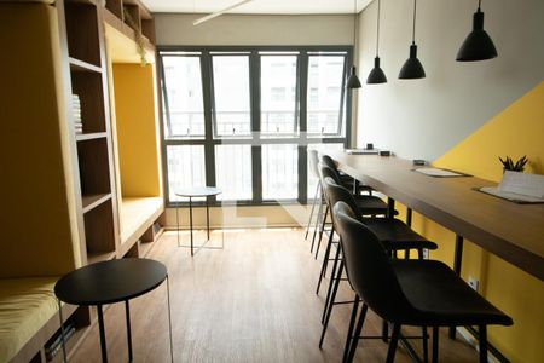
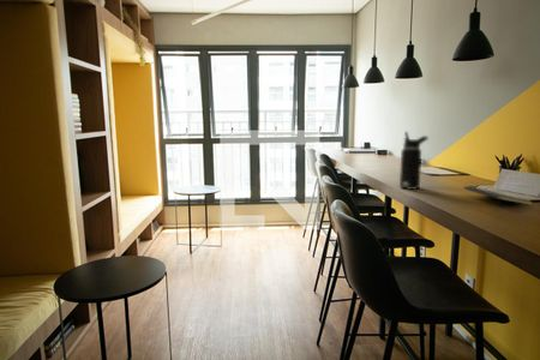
+ water bottle [398,131,430,191]
+ notepad [463,185,535,206]
